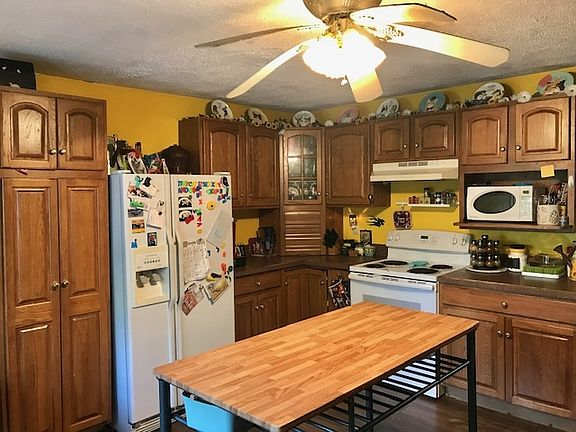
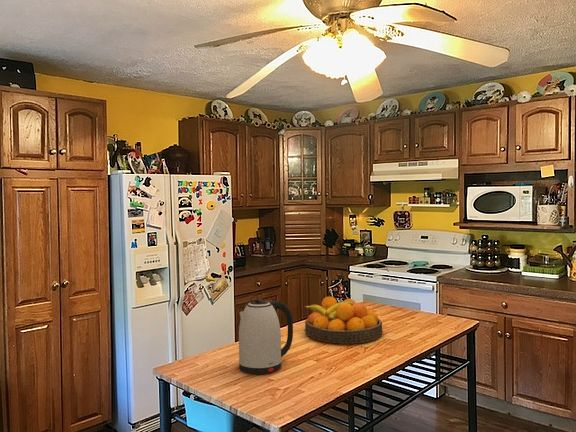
+ kettle [238,299,294,375]
+ fruit bowl [303,296,383,344]
